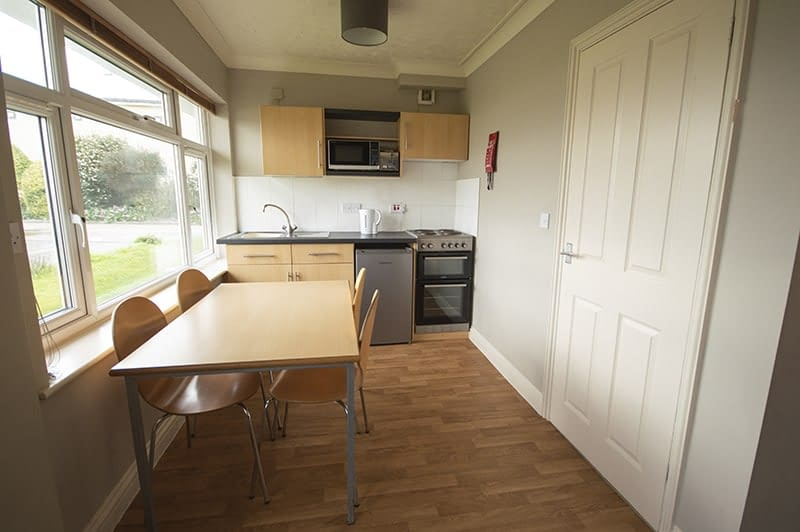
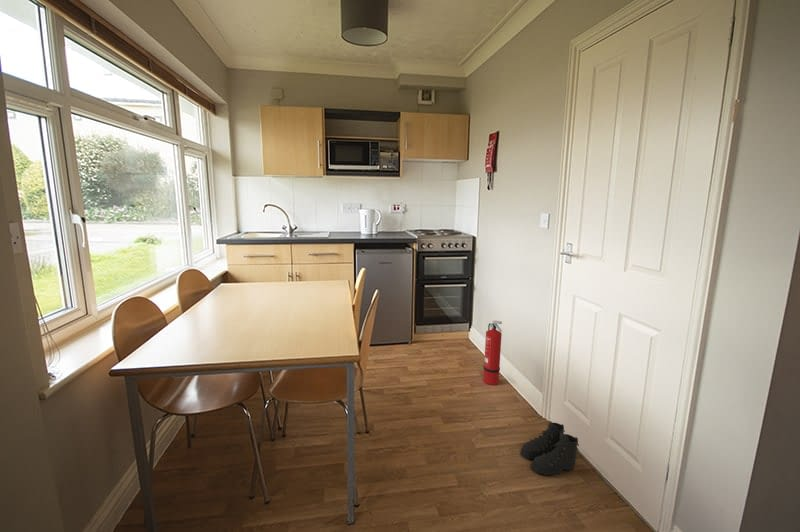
+ boots [519,420,580,477]
+ fire extinguisher [482,320,503,386]
